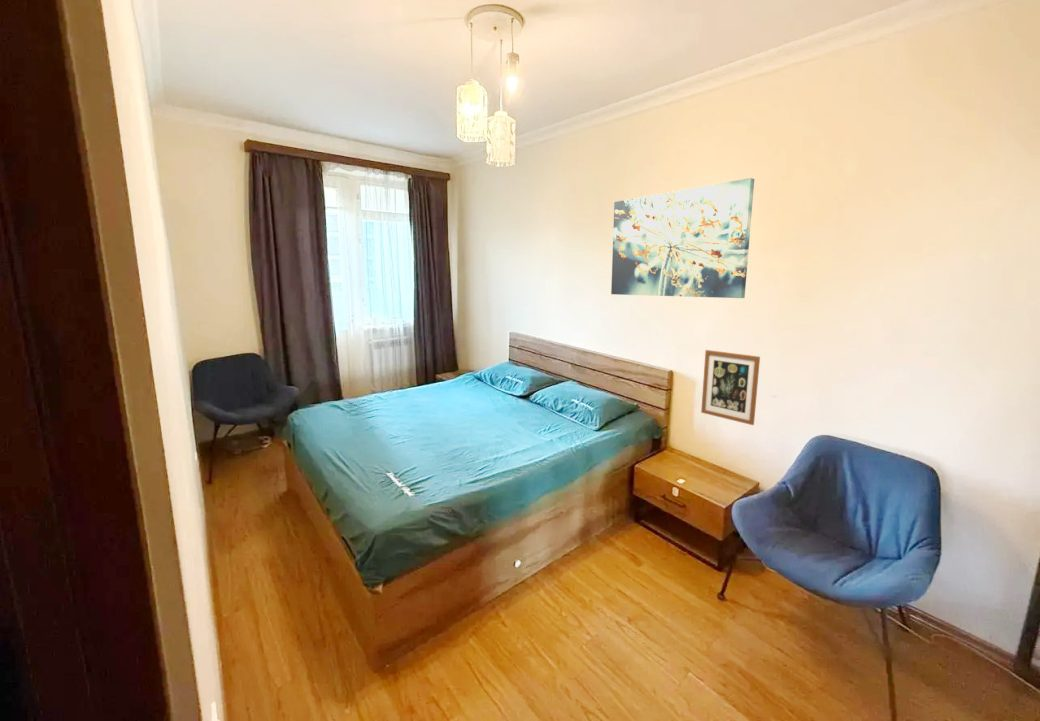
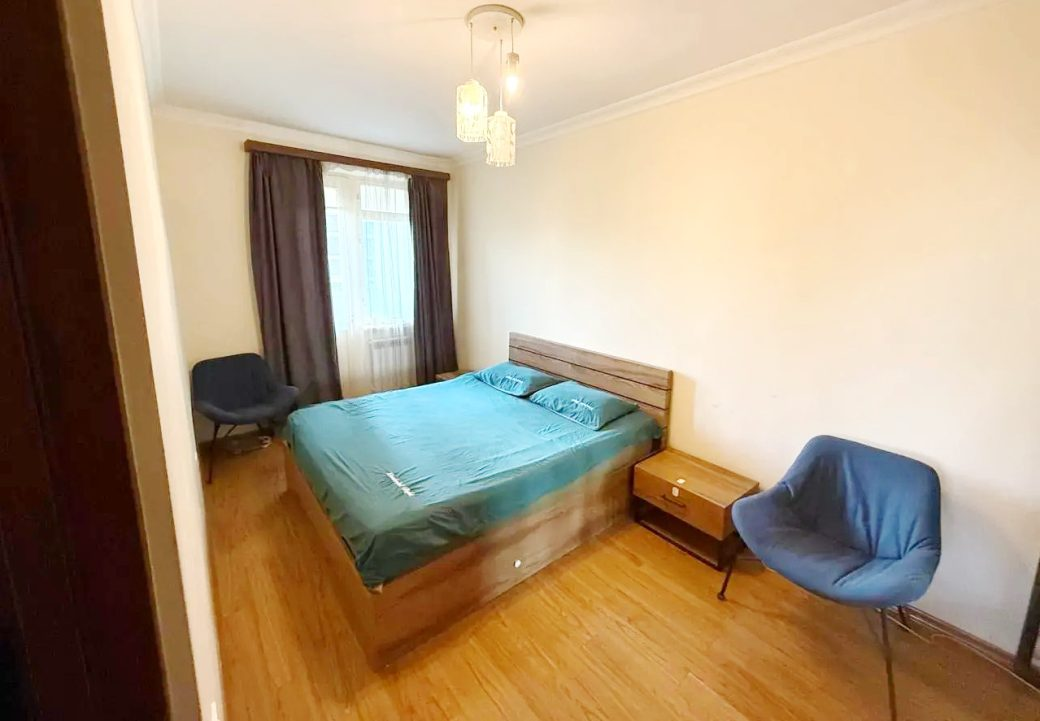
- wall art [700,349,761,426]
- wall art [610,177,755,299]
